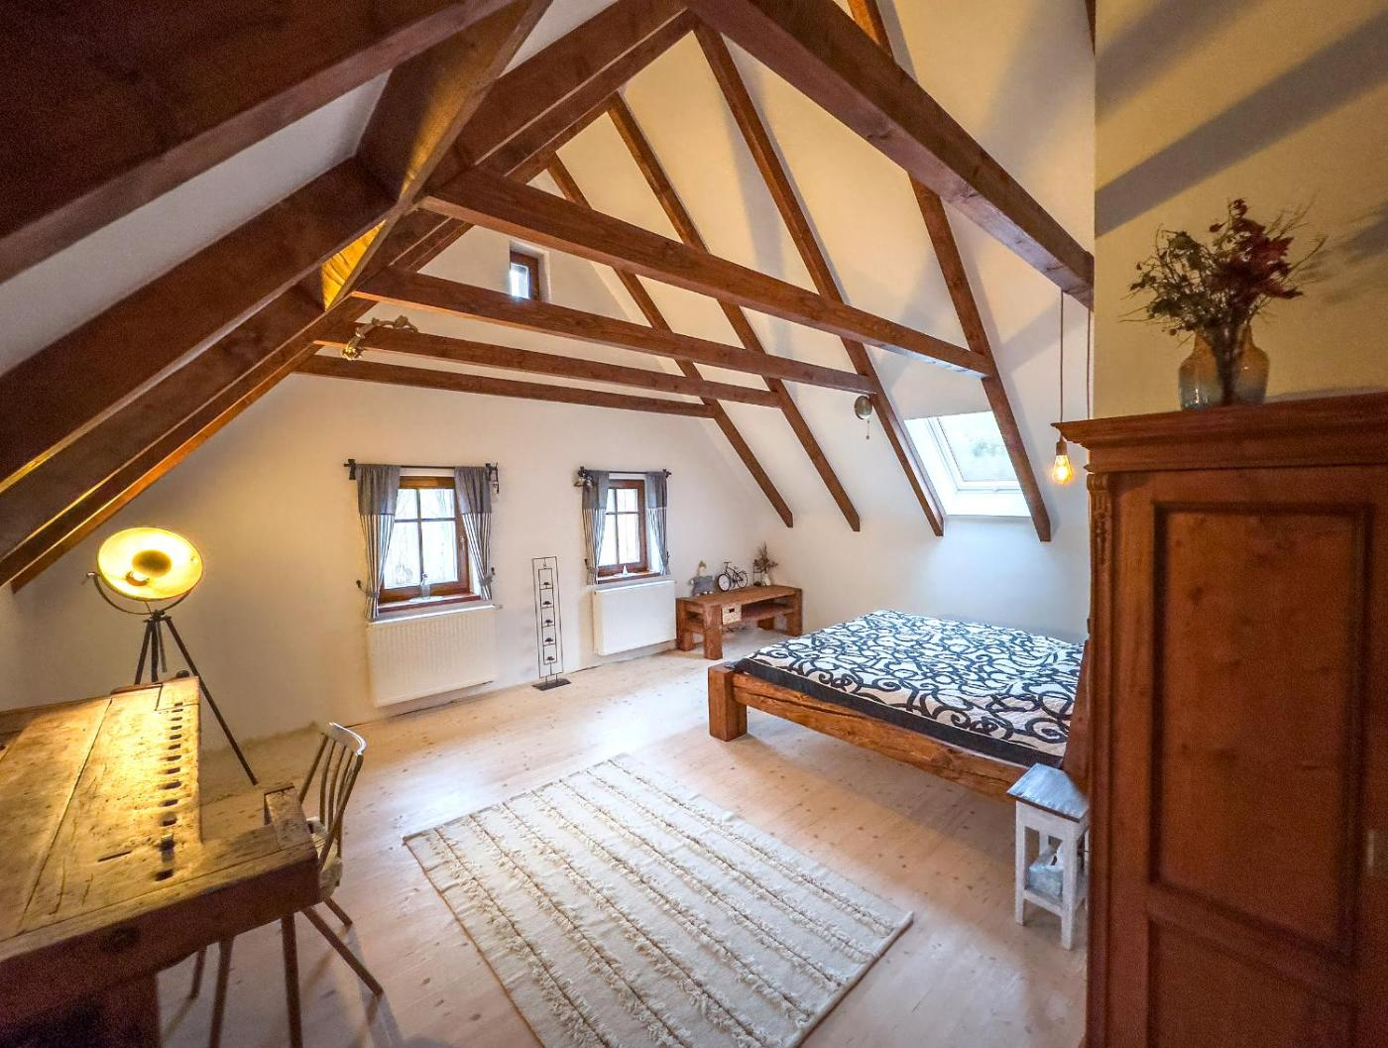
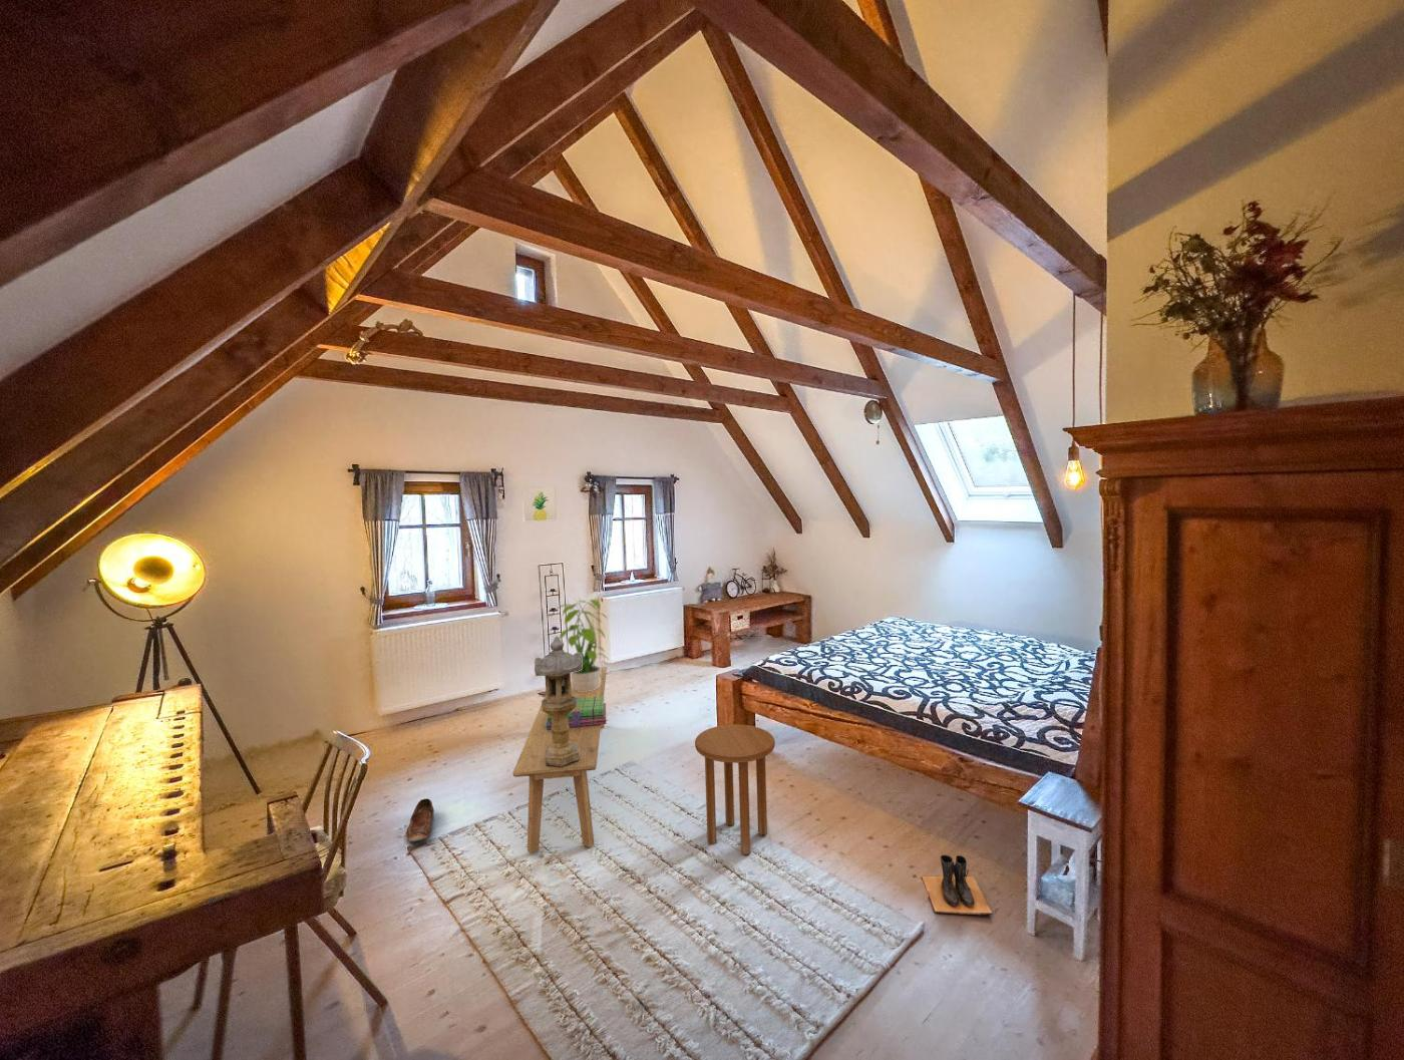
+ side table [694,724,776,856]
+ shoe [405,798,435,843]
+ wall art [520,484,559,523]
+ lantern [533,635,582,767]
+ bench [512,666,608,854]
+ potted plant [548,597,610,691]
+ boots [921,854,994,915]
+ stack of books [547,695,607,729]
